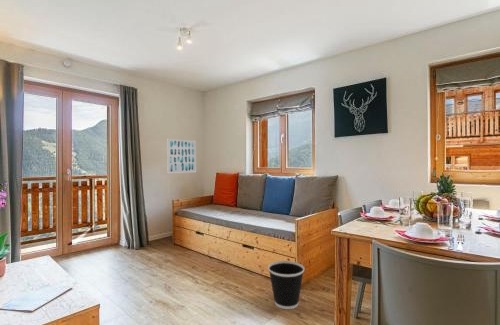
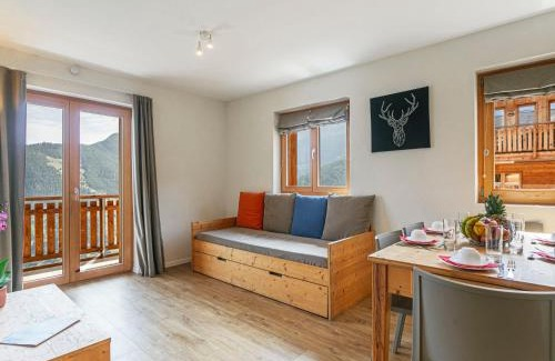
- wall art [166,138,197,175]
- wastebasket [267,260,305,310]
